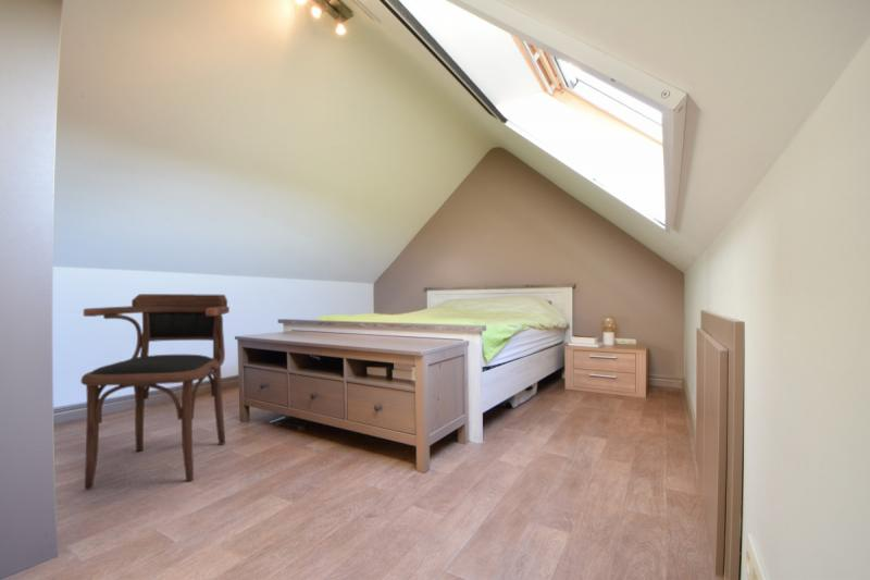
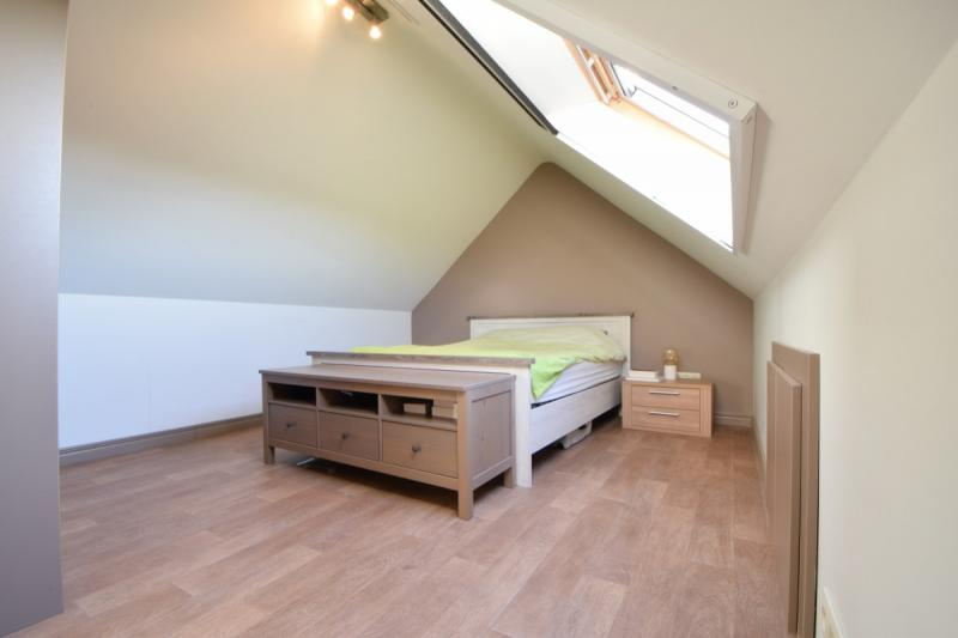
- armchair [80,293,231,491]
